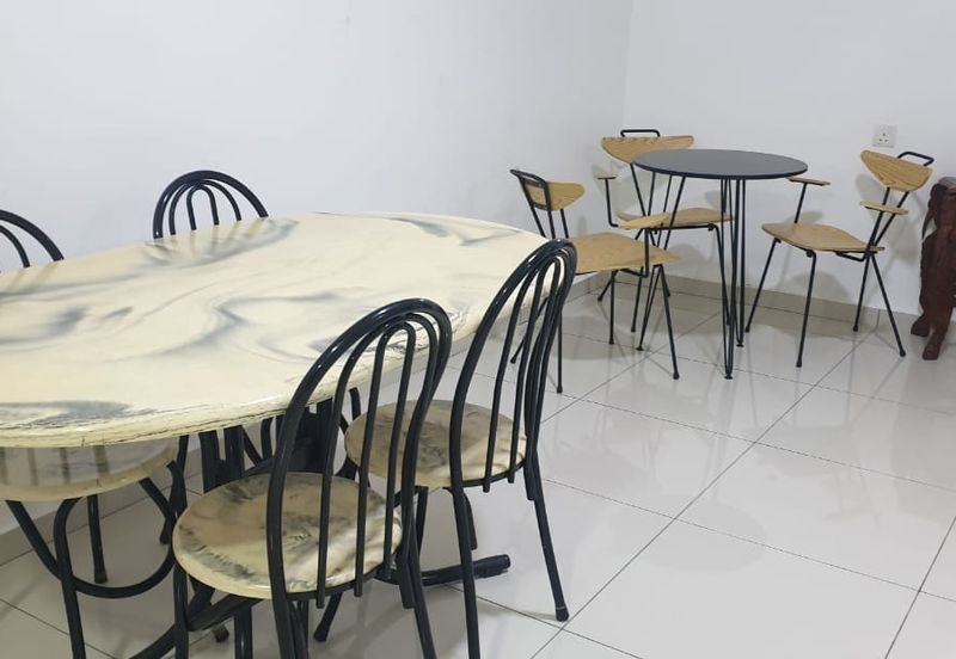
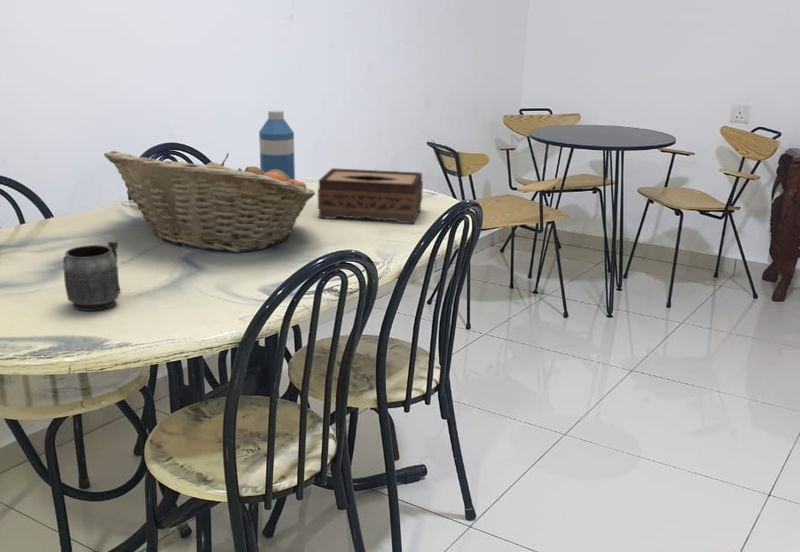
+ water bottle [258,109,296,180]
+ fruit basket [103,150,316,253]
+ tissue box [317,167,424,224]
+ mug [62,240,122,312]
